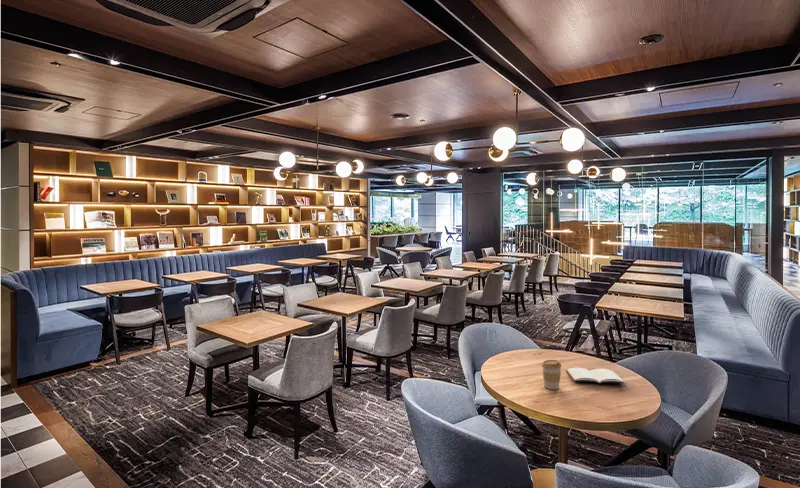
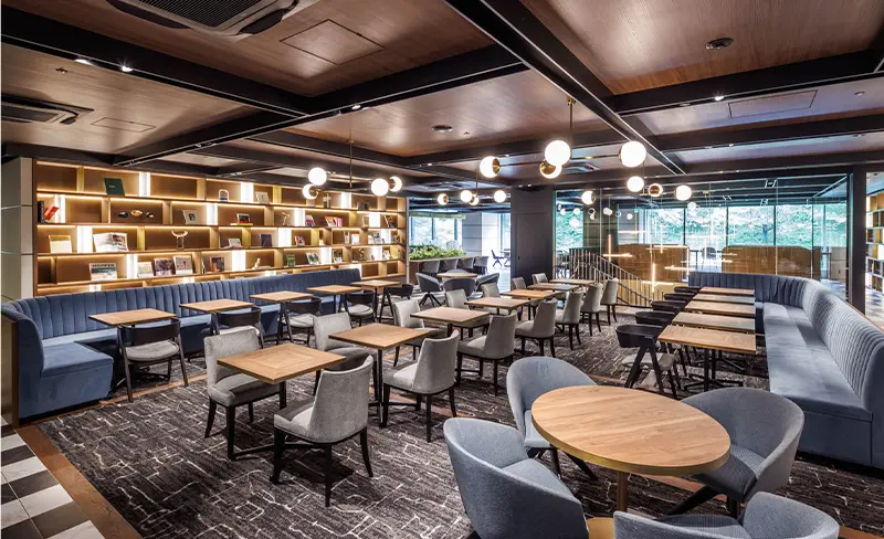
- coffee cup [541,359,562,390]
- book [565,367,627,385]
